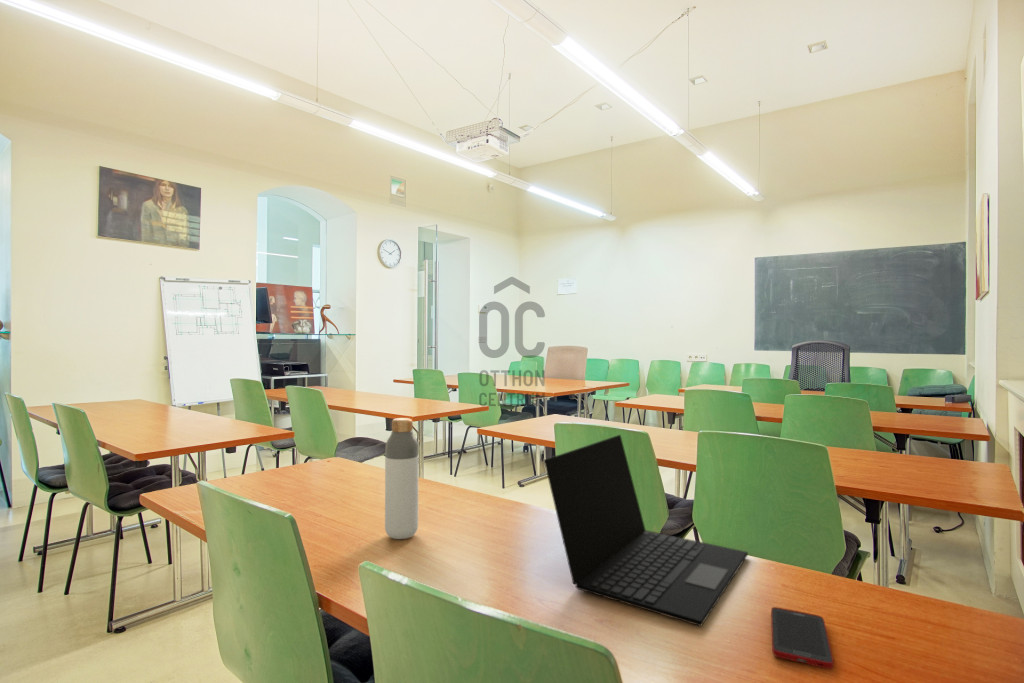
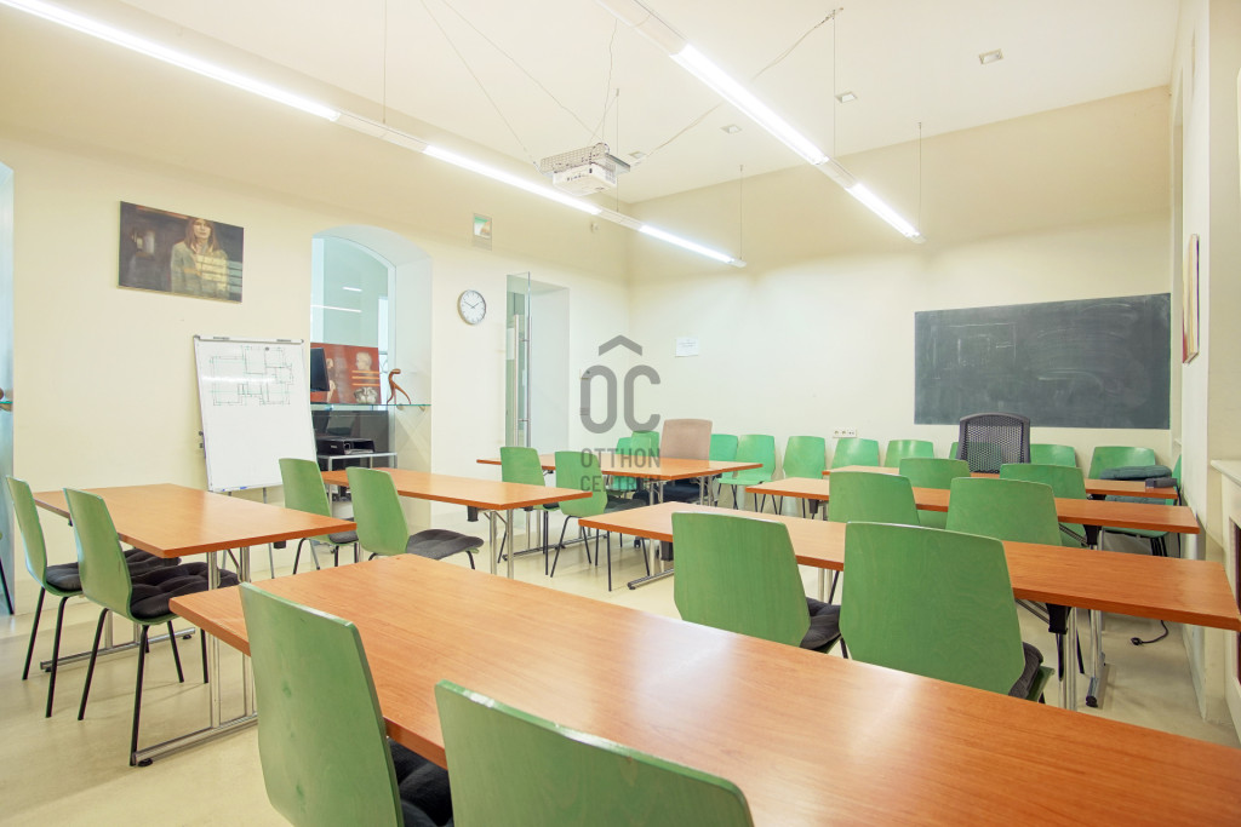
- bottle [384,417,420,540]
- laptop [543,434,749,627]
- cell phone [770,606,834,670]
